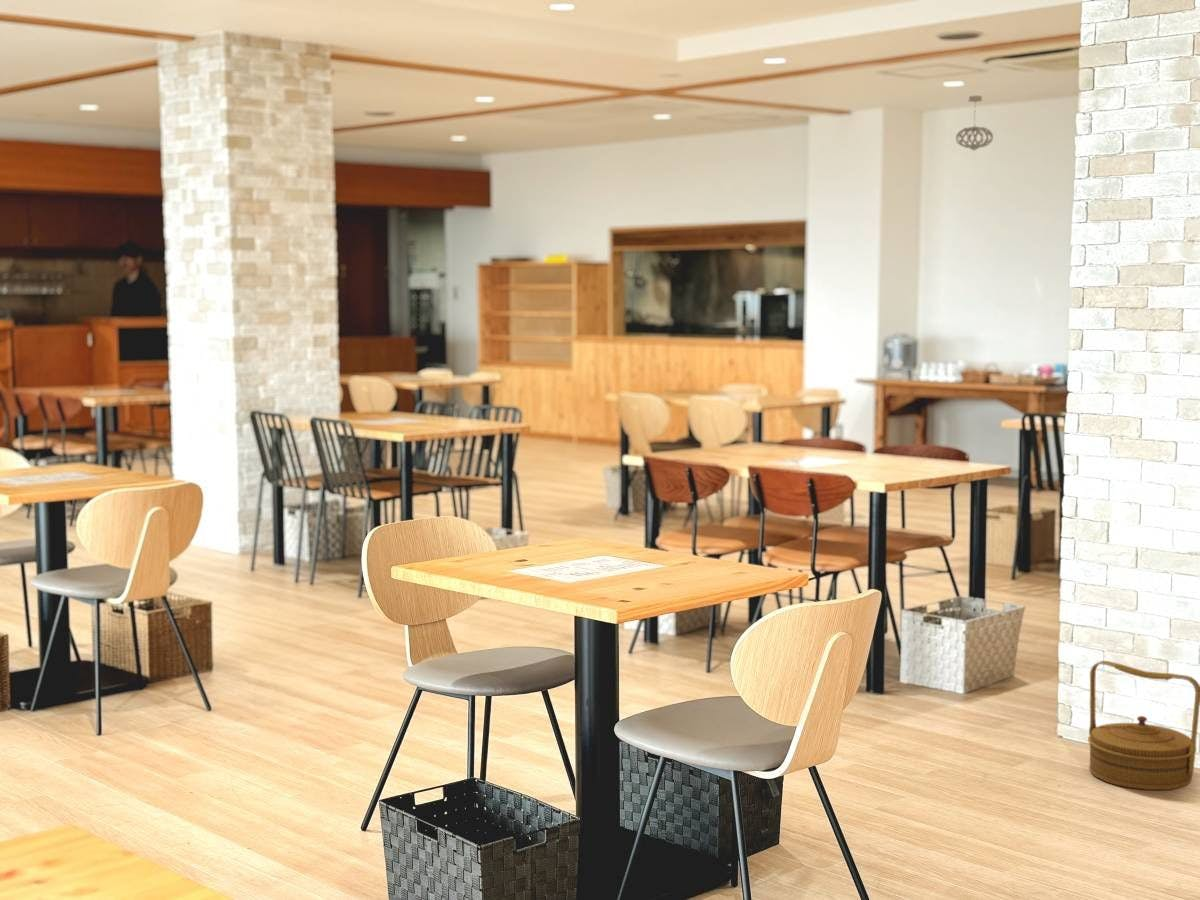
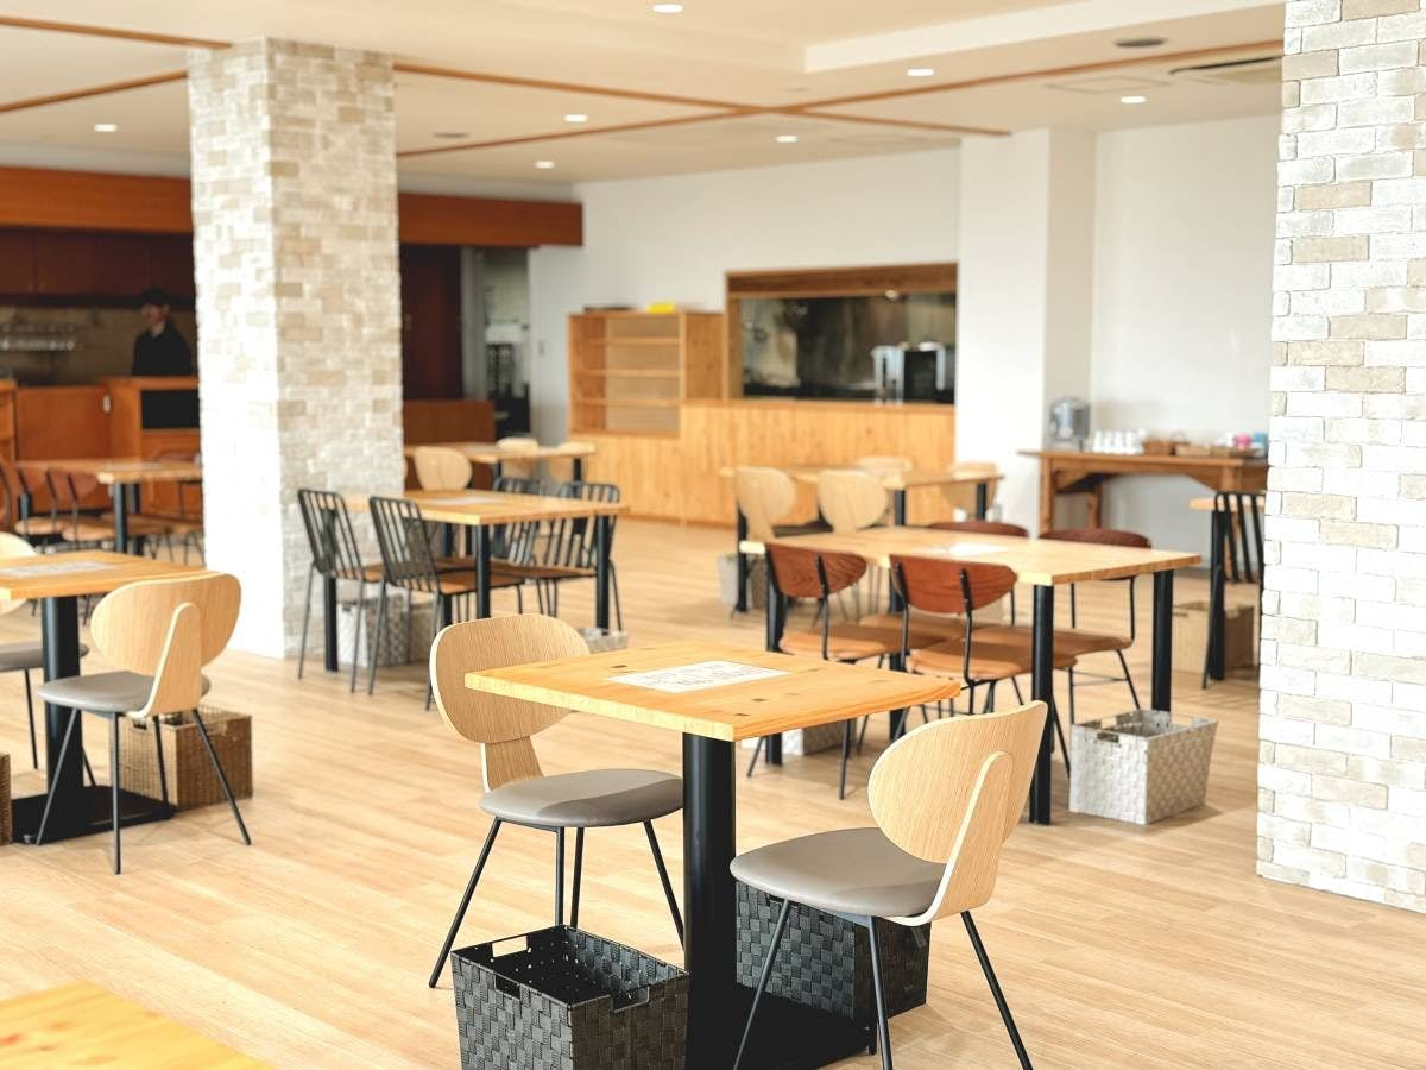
- basket [1087,660,1200,791]
- pendant light [955,95,994,152]
